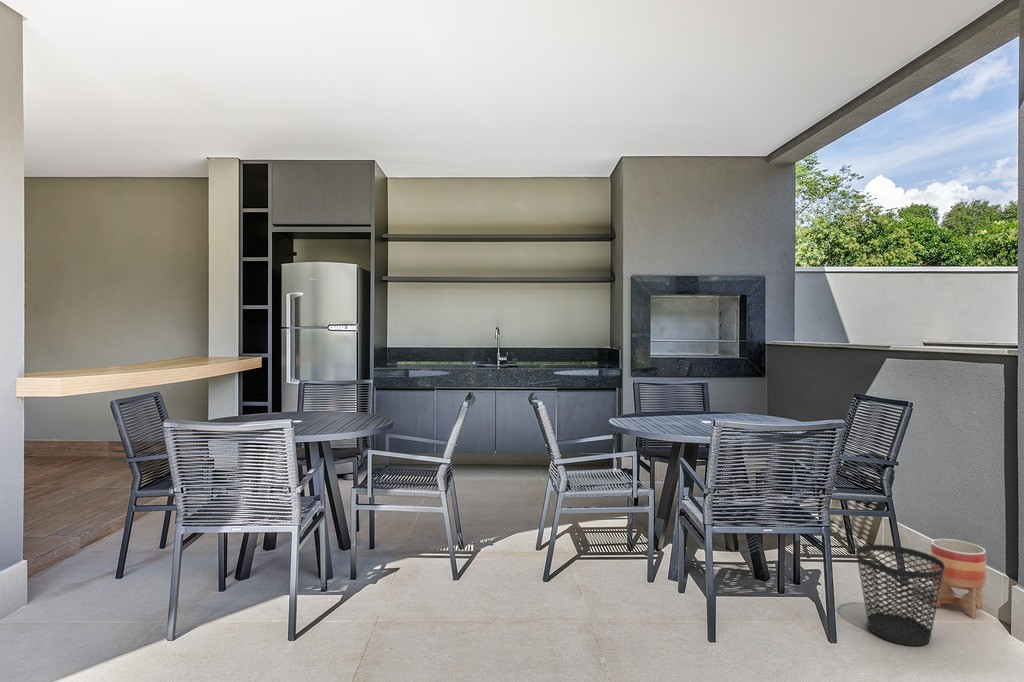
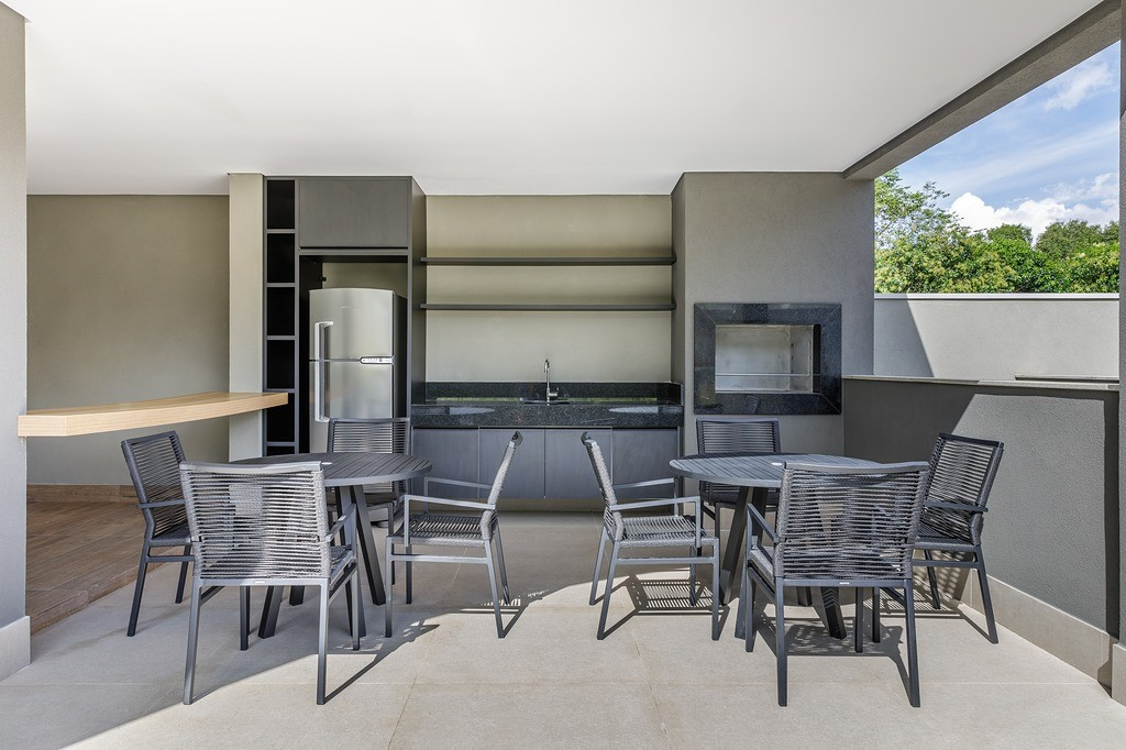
- planter [930,538,987,619]
- wastebasket [855,544,945,647]
